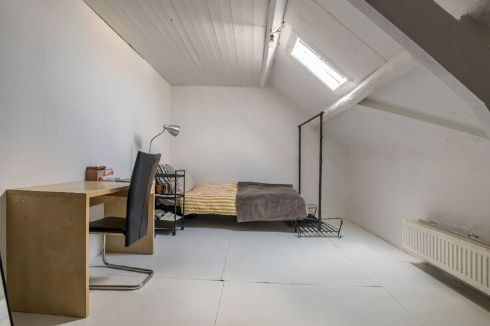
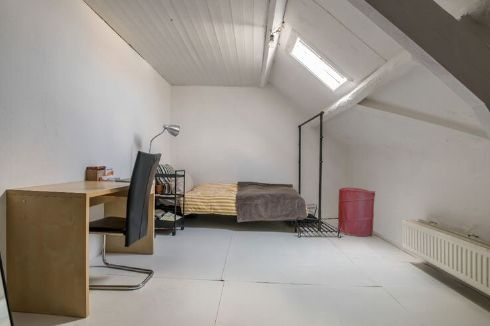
+ laundry hamper [337,187,376,237]
